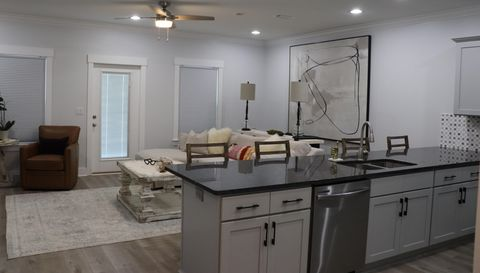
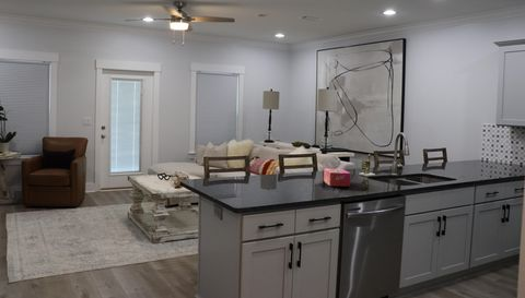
+ tissue box [323,168,351,188]
